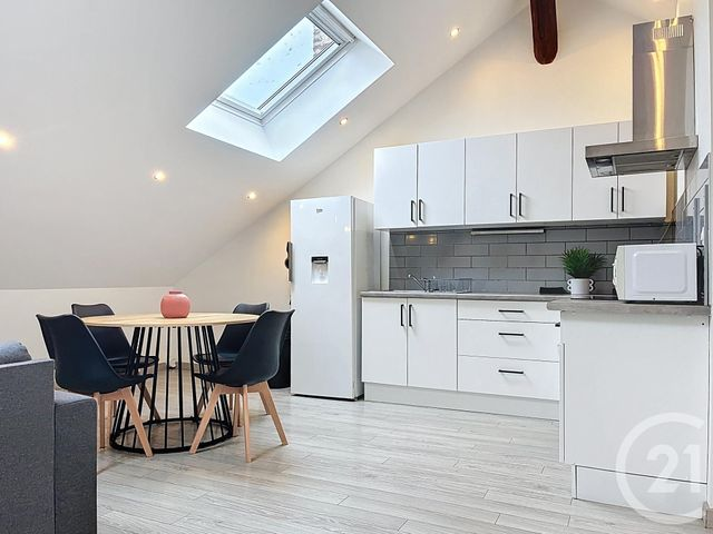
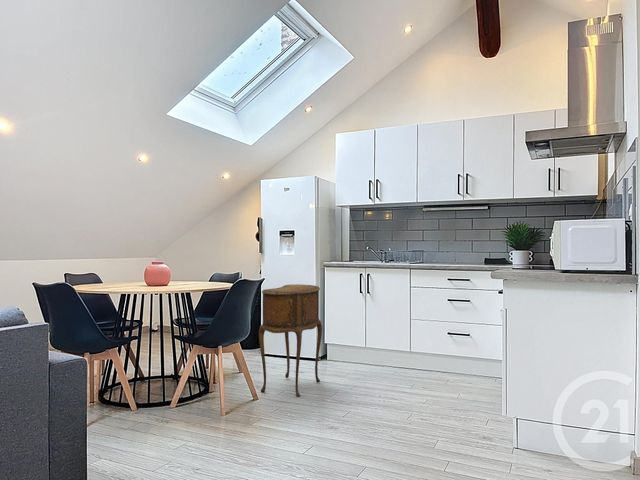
+ side table [258,283,323,398]
